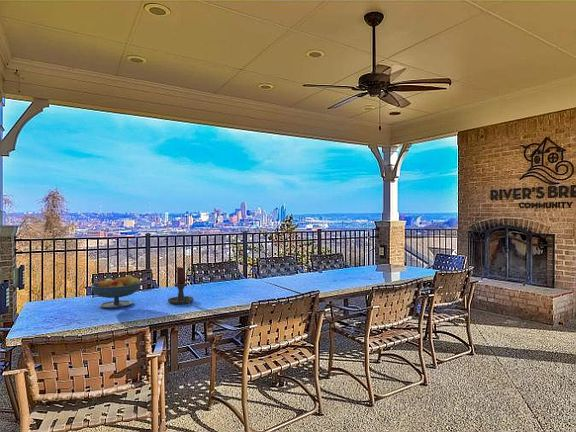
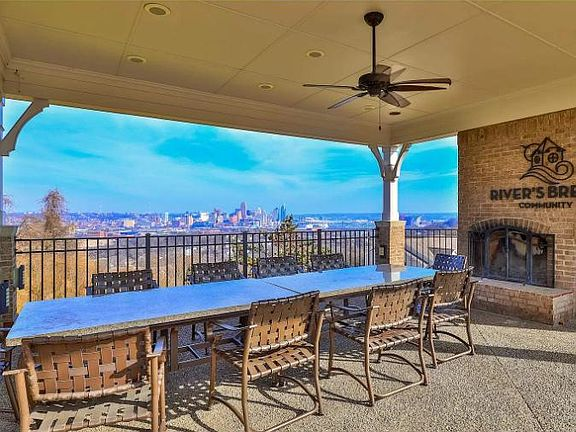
- fruit bowl [89,274,142,309]
- candle holder [167,266,195,305]
